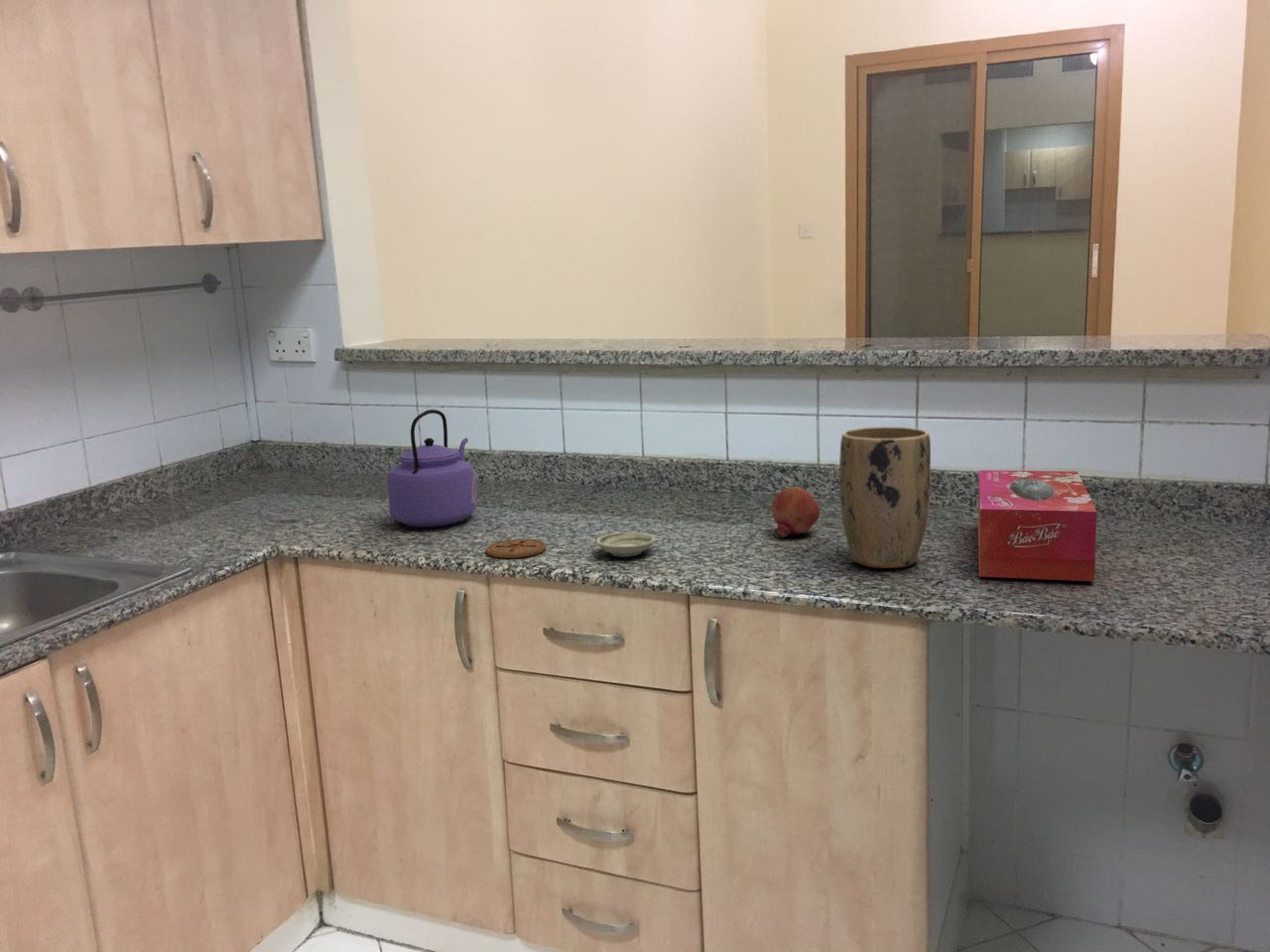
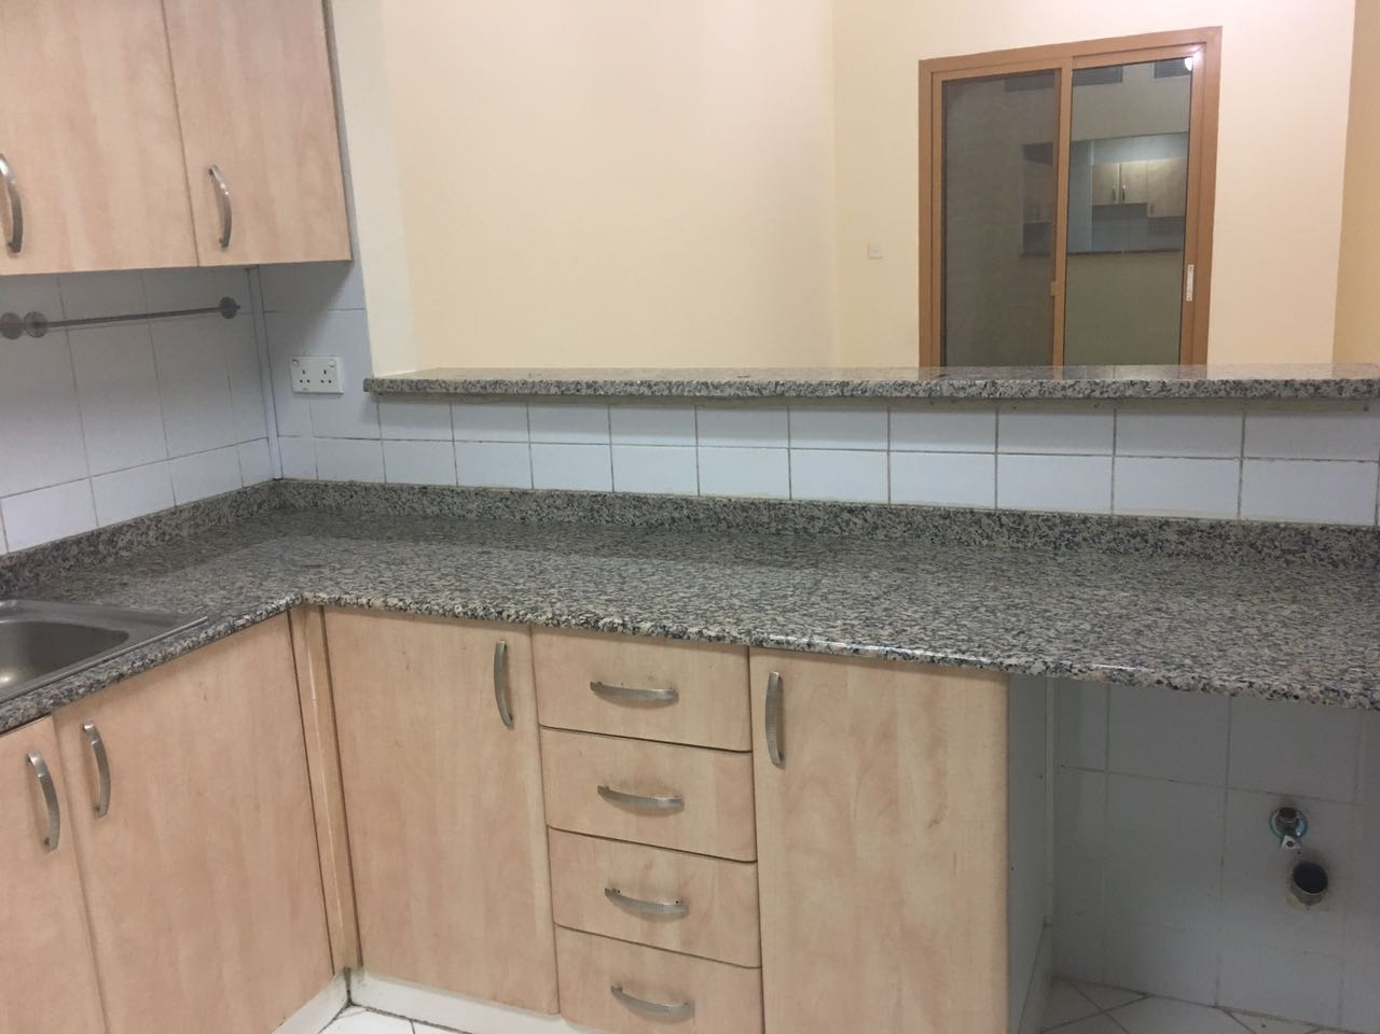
- tissue box [977,469,1098,582]
- saucer [595,532,657,557]
- coaster [485,538,547,559]
- plant pot [838,425,932,569]
- fruit [771,486,821,538]
- kettle [386,409,478,529]
